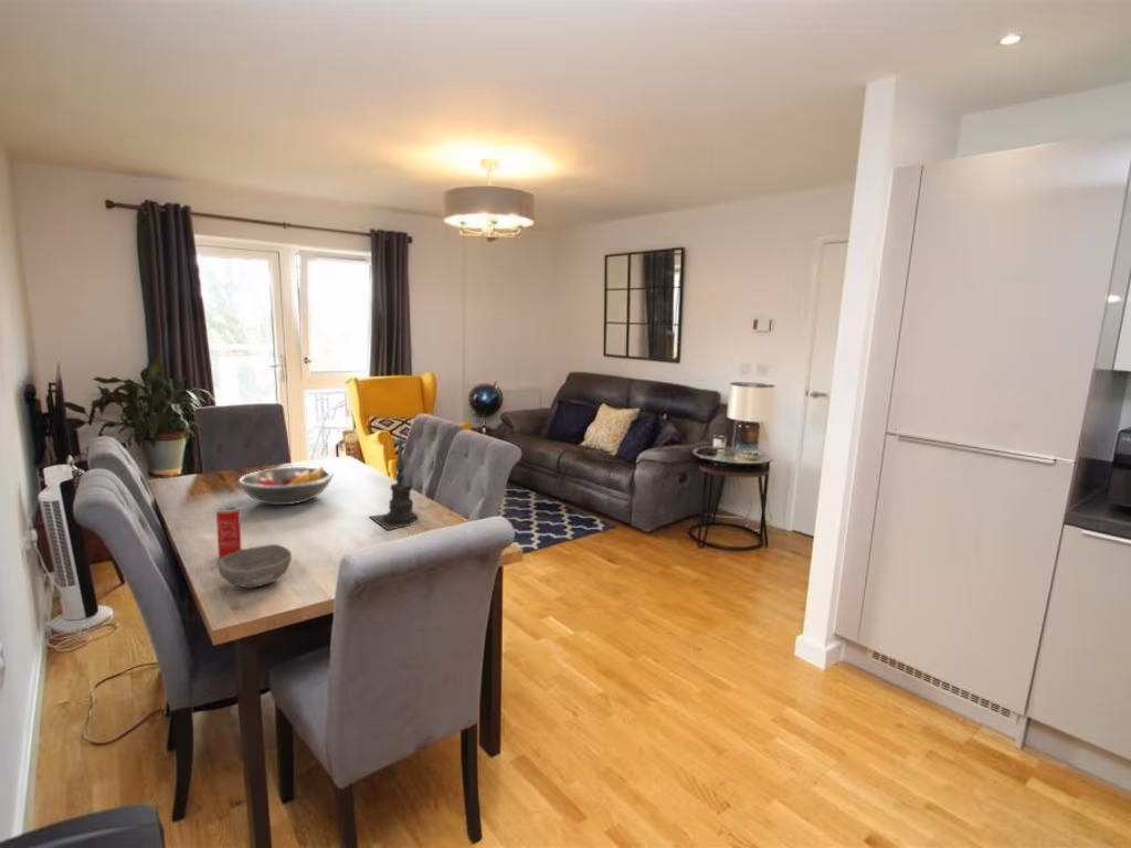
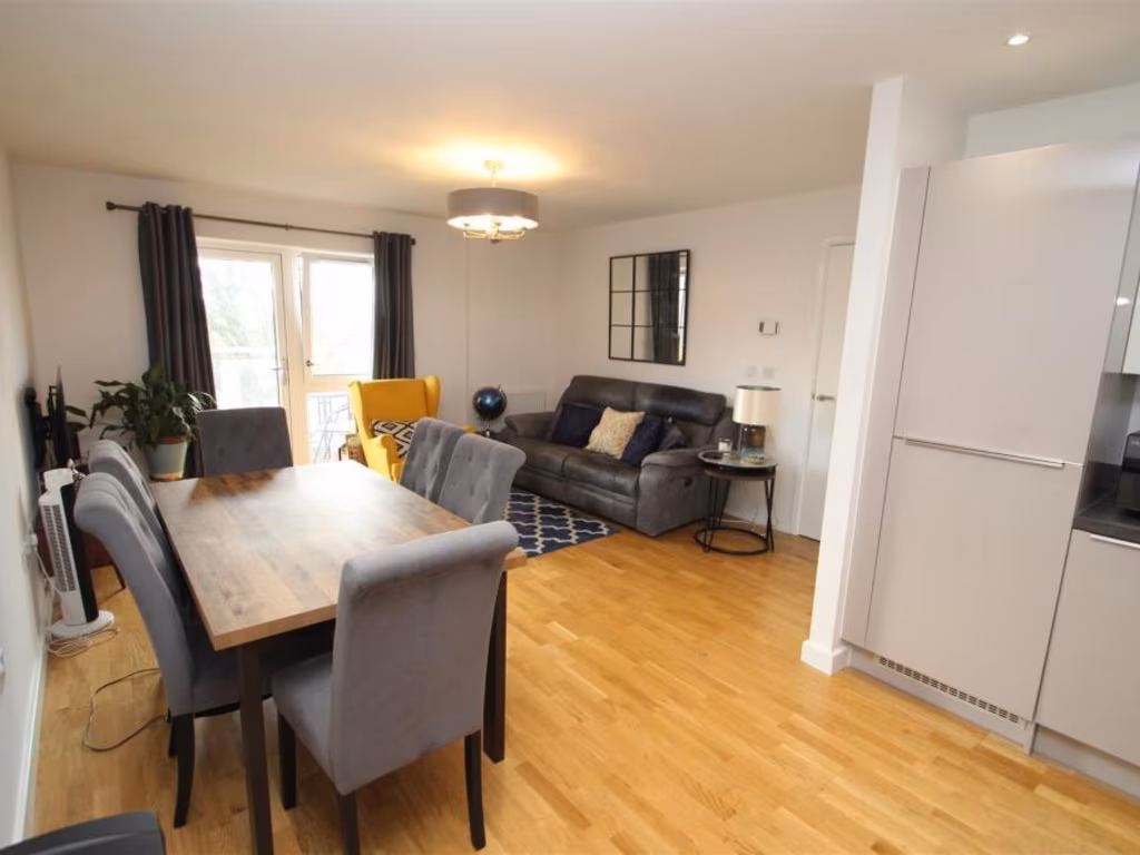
- beverage can [215,506,243,559]
- bowl [216,543,293,590]
- fruit bowl [236,466,335,506]
- candle holder [369,426,419,531]
